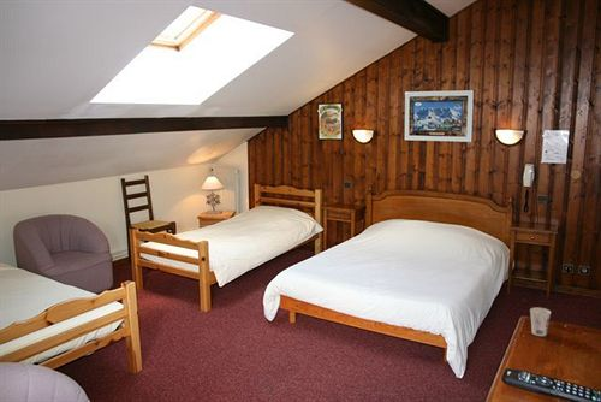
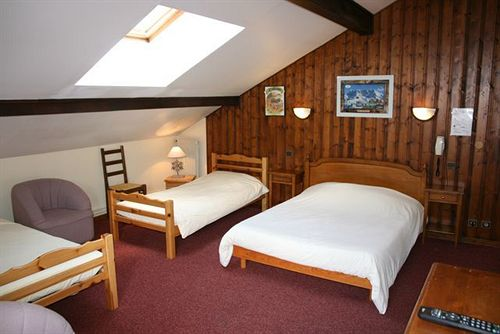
- cup [529,307,552,337]
